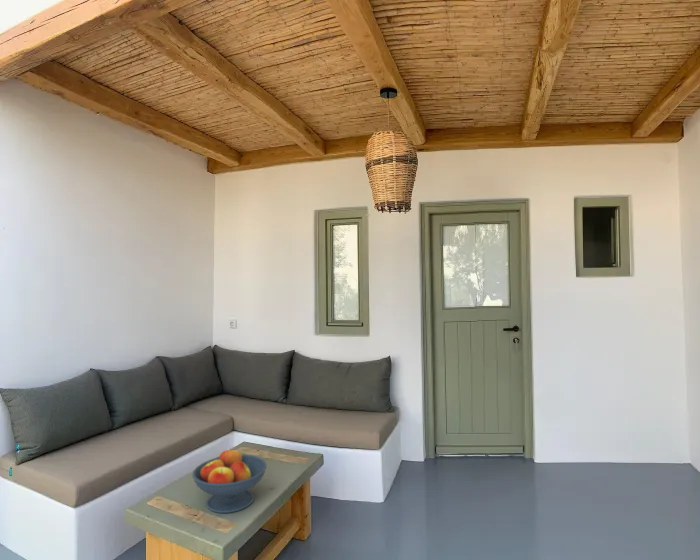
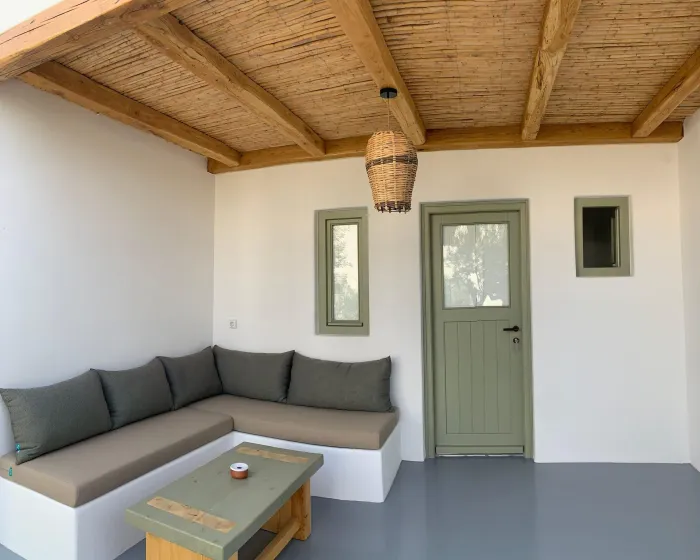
- fruit bowl [191,446,268,514]
